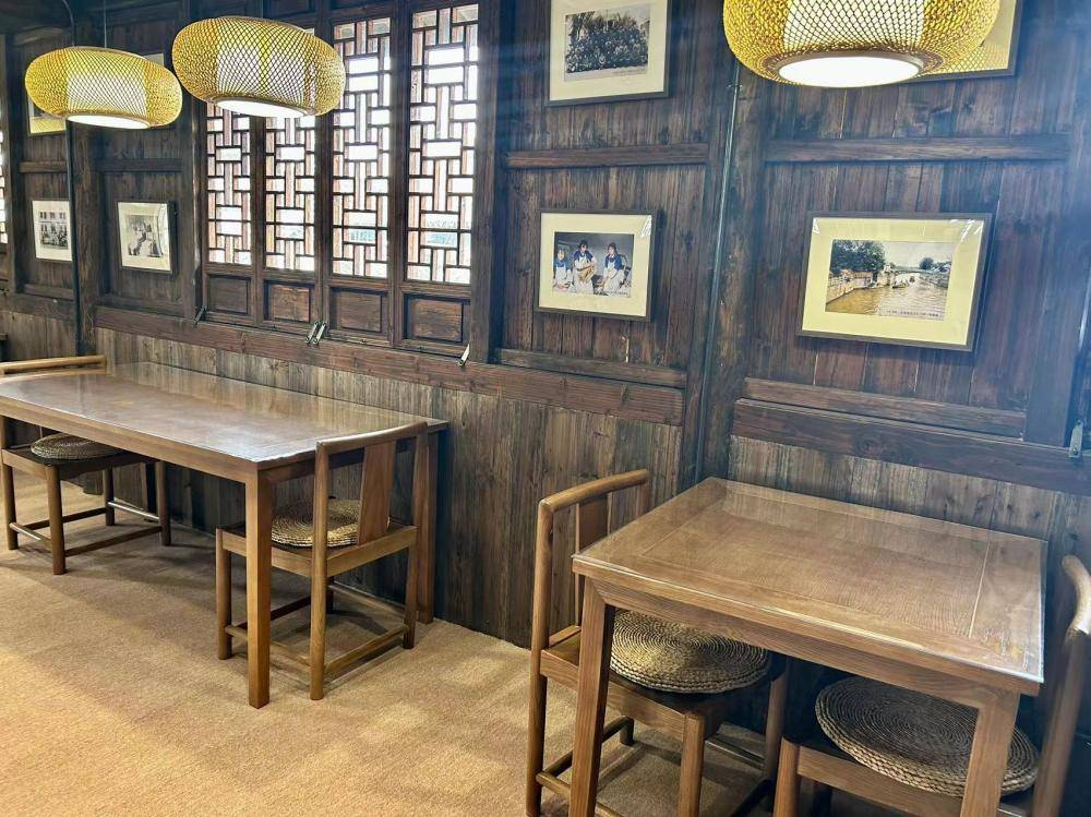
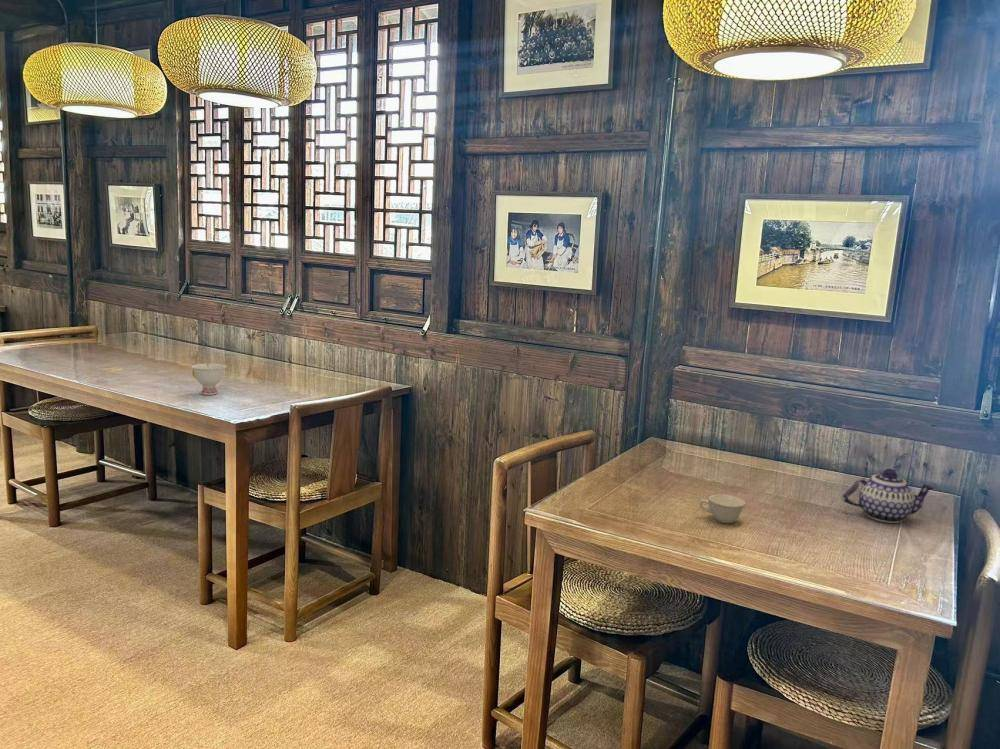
+ teapot [841,468,936,524]
+ teacup [699,494,746,524]
+ teacup [190,363,227,396]
